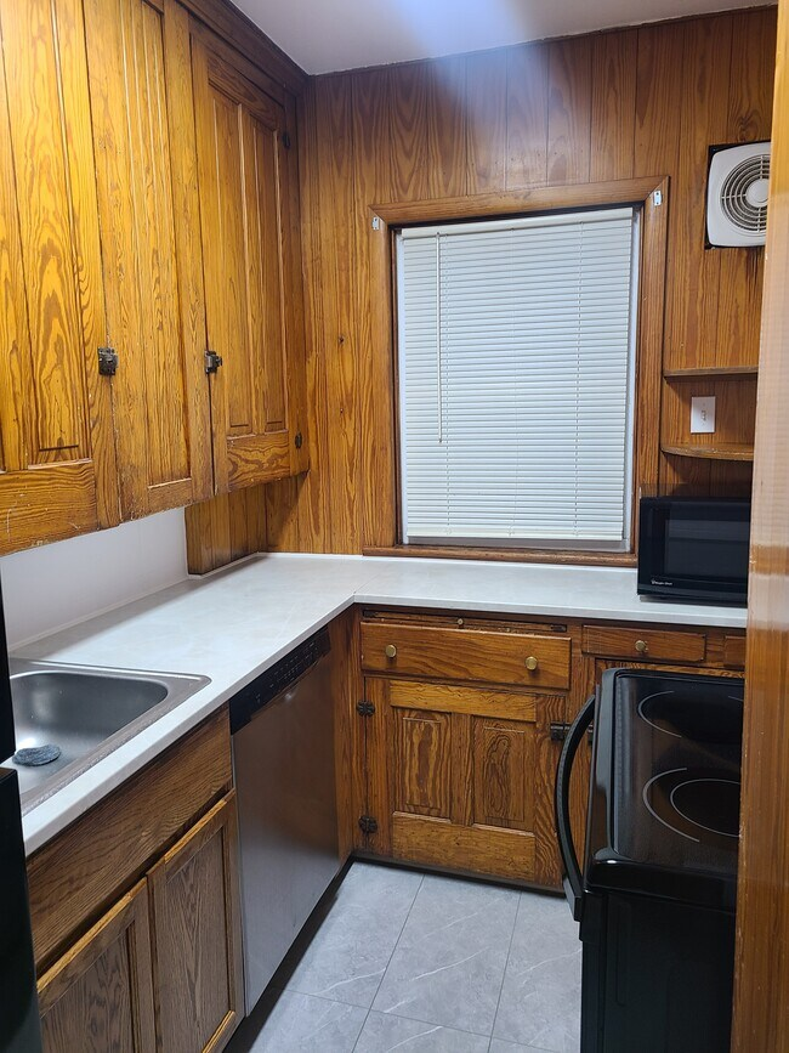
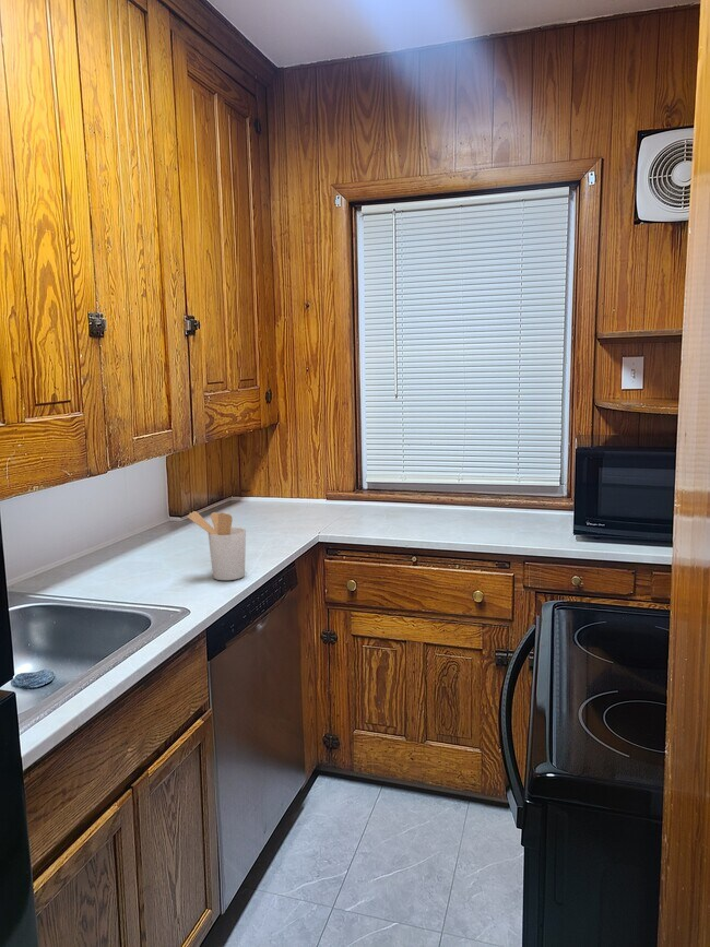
+ utensil holder [187,510,247,581]
